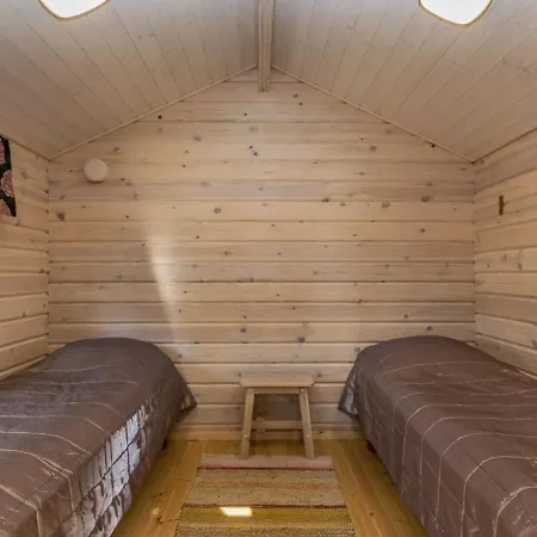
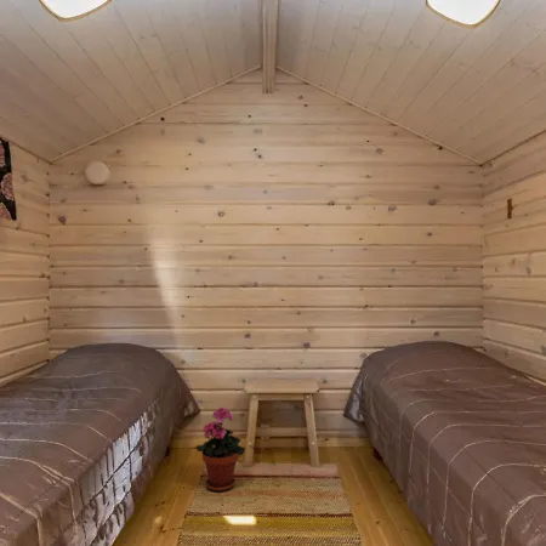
+ potted plant [195,405,246,493]
